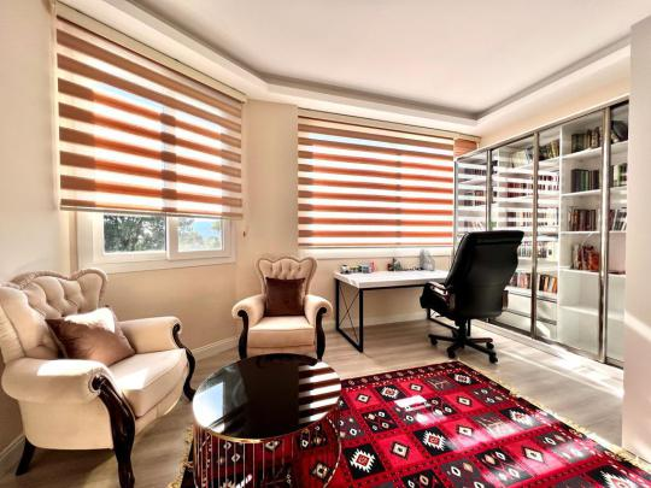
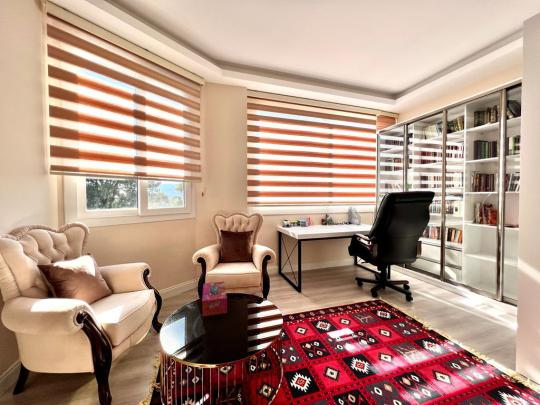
+ tissue box [201,281,228,317]
